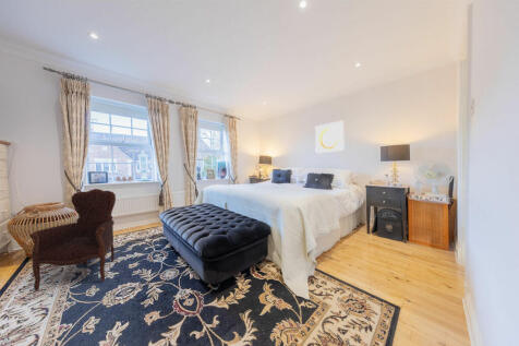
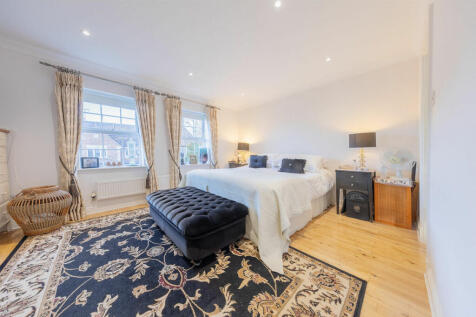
- armchair [28,188,117,293]
- wall art [314,120,345,155]
